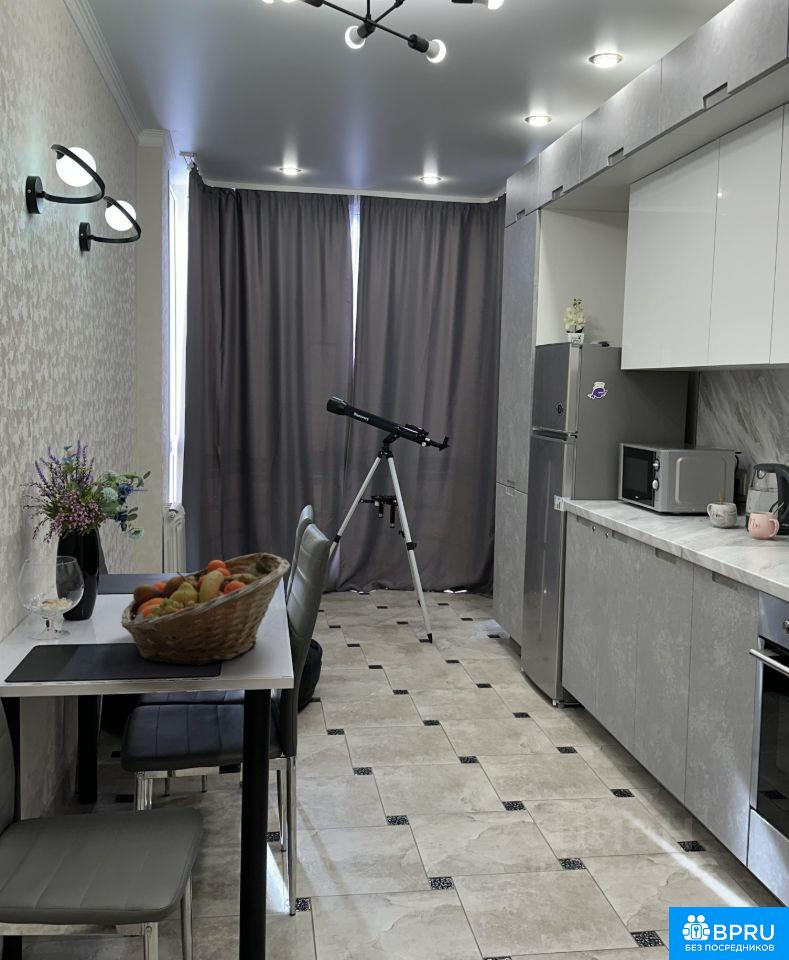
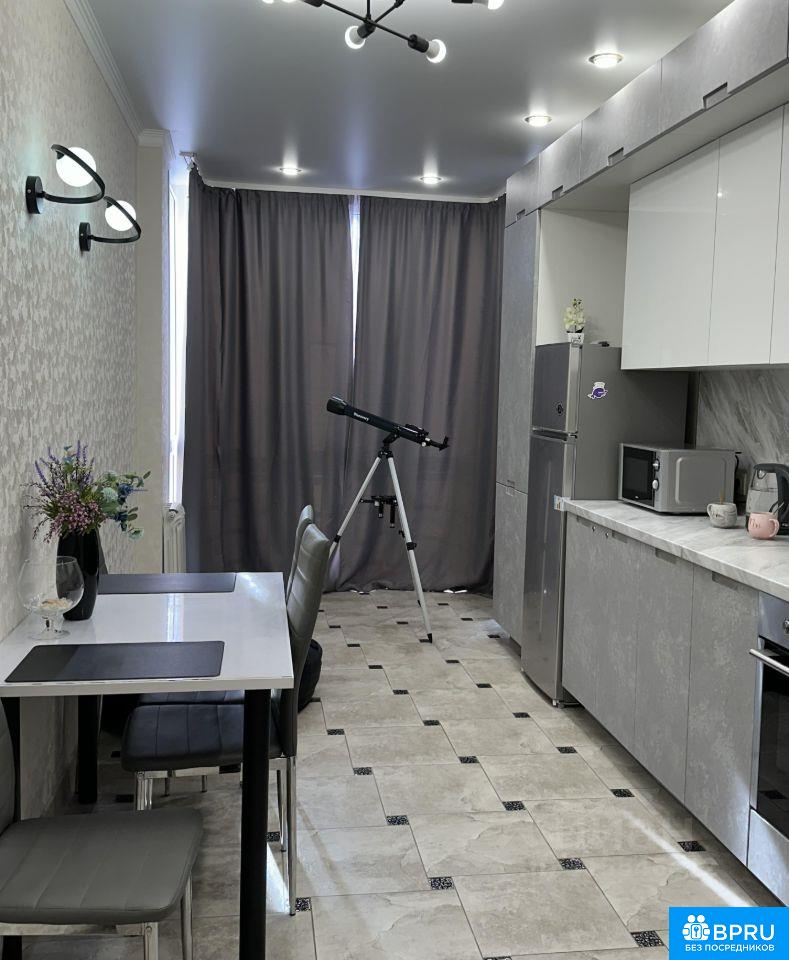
- fruit basket [120,552,292,666]
